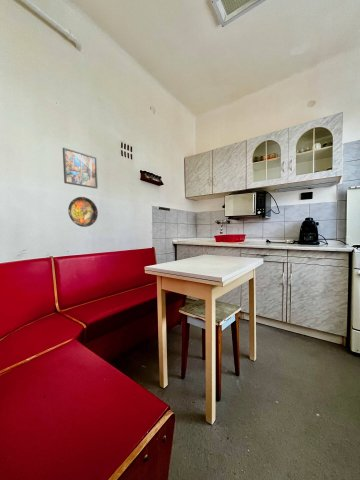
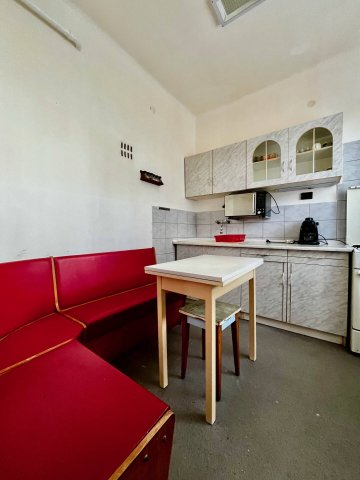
- decorative plate [67,196,99,228]
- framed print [62,147,99,189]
